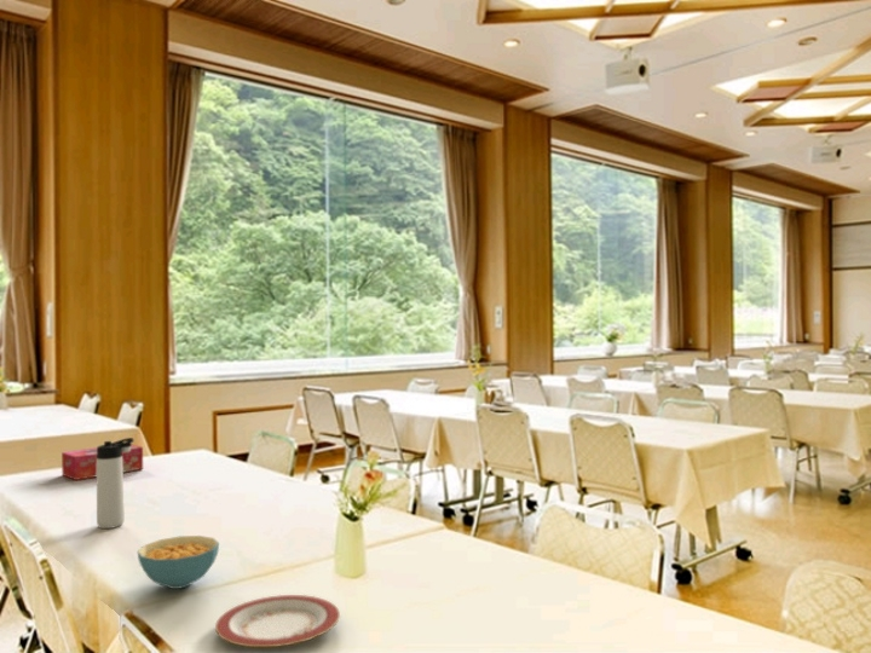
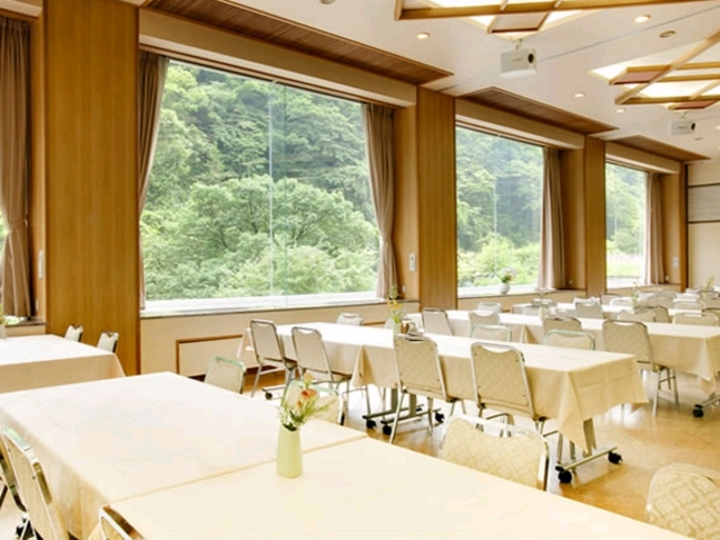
- tissue box [60,444,144,481]
- thermos bottle [96,437,135,530]
- cereal bowl [137,534,220,590]
- plate [214,594,341,648]
